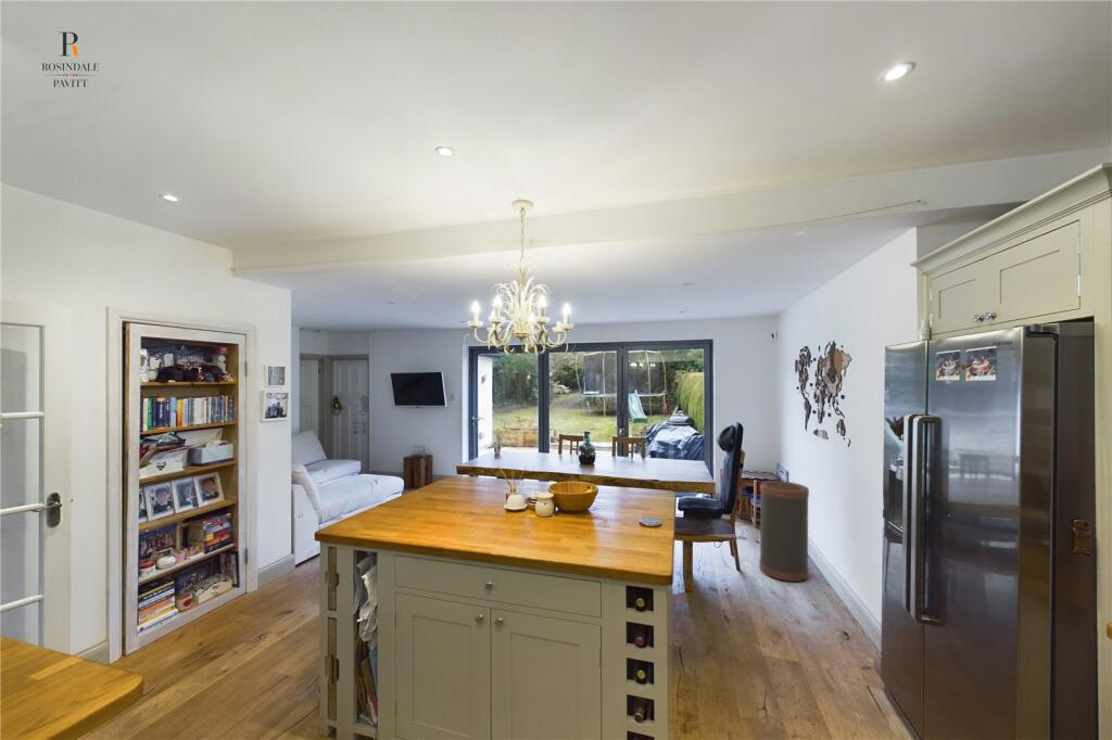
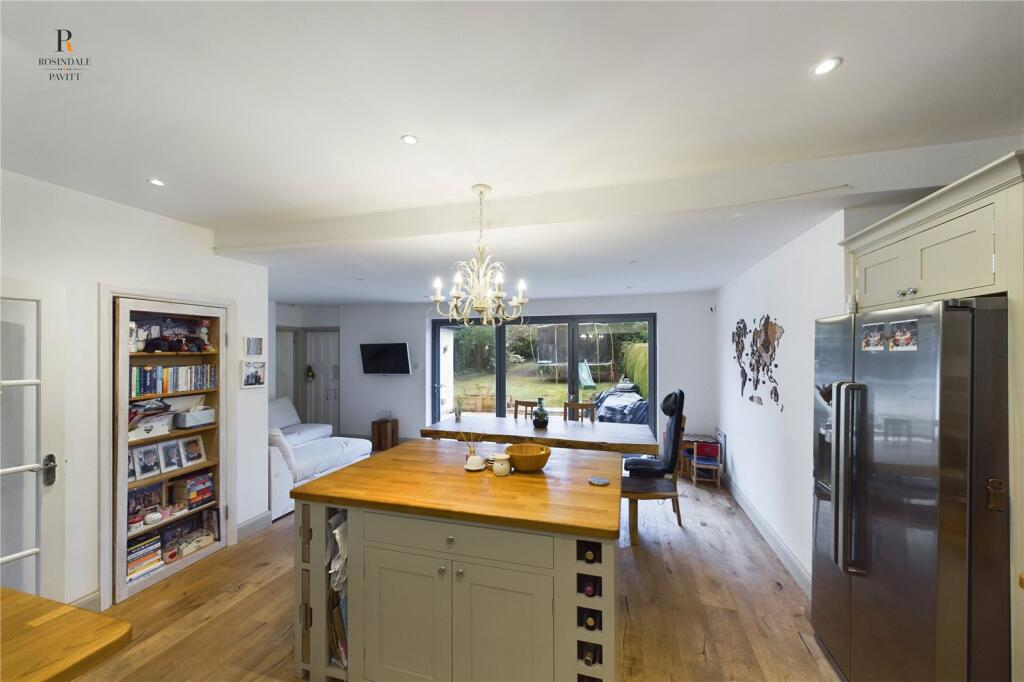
- trash can [759,480,810,584]
